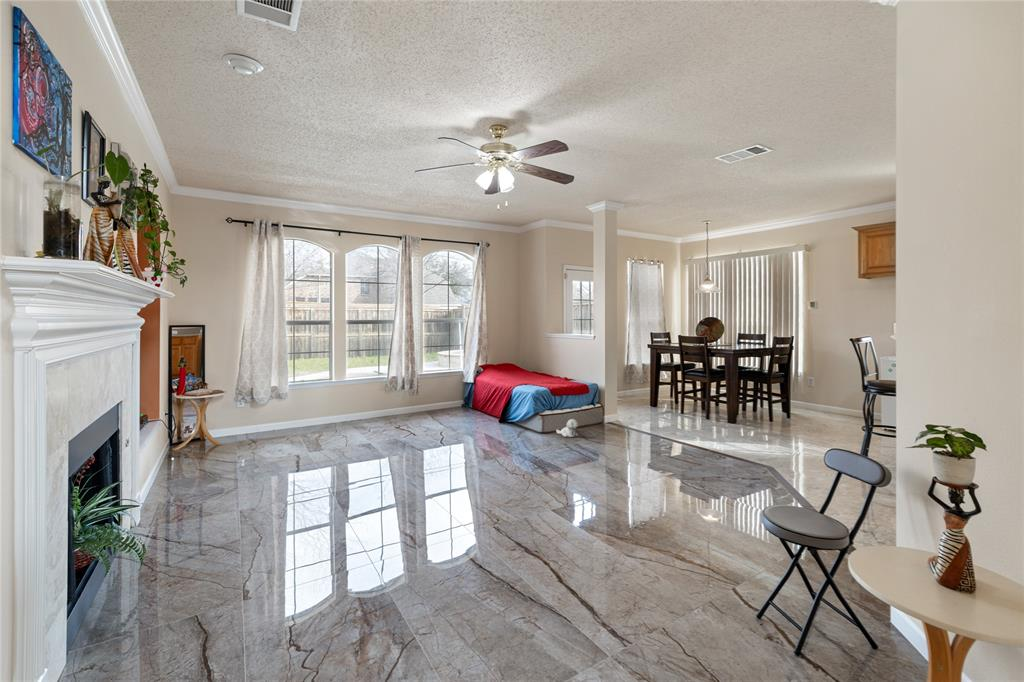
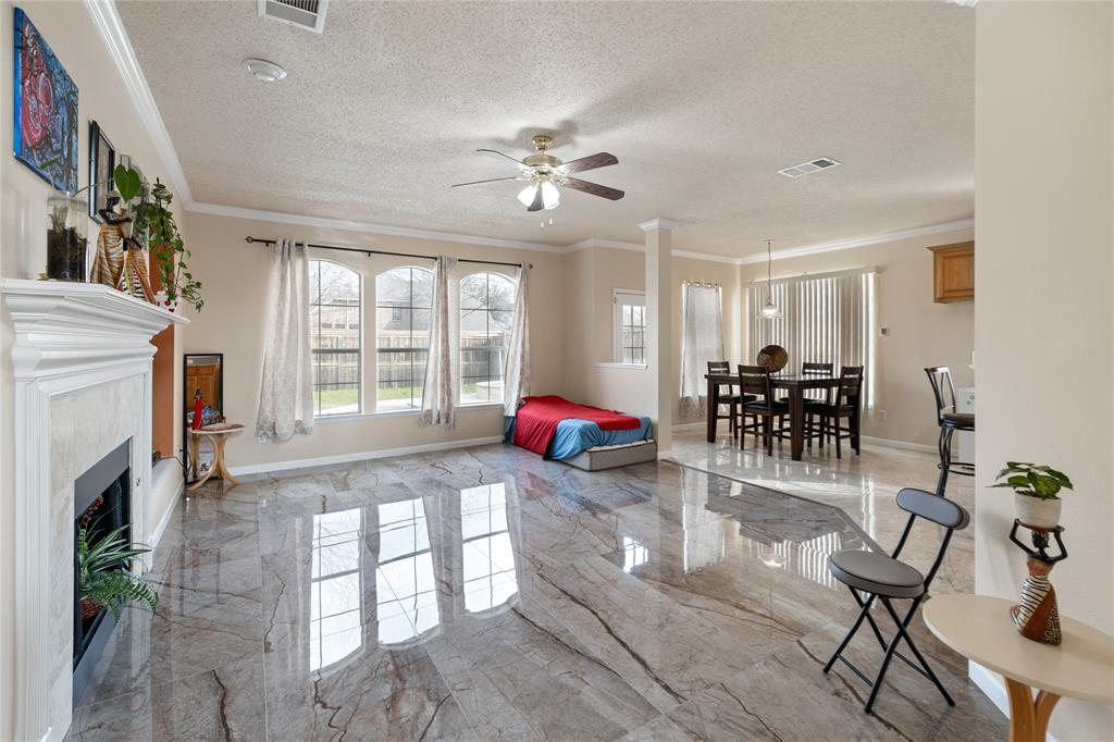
- plush toy [555,418,579,438]
